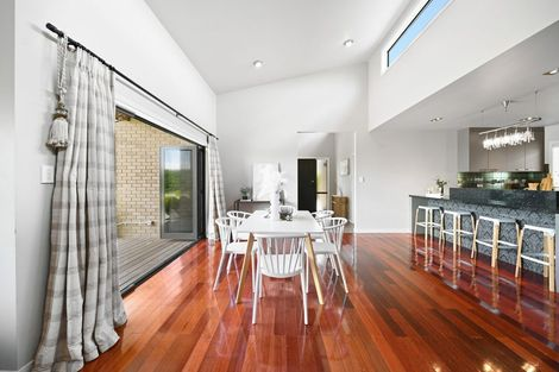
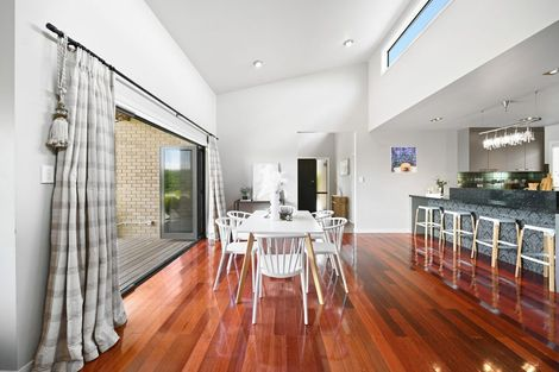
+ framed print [389,145,417,174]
